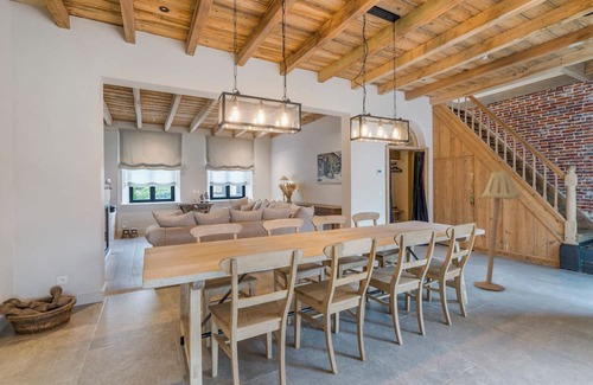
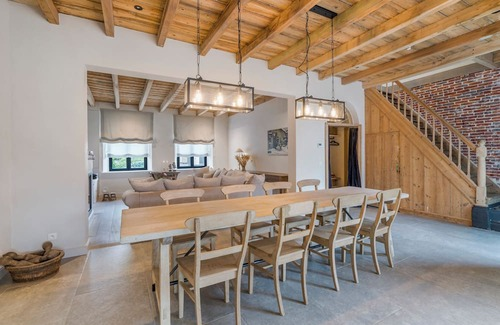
- floor lamp [473,169,522,291]
